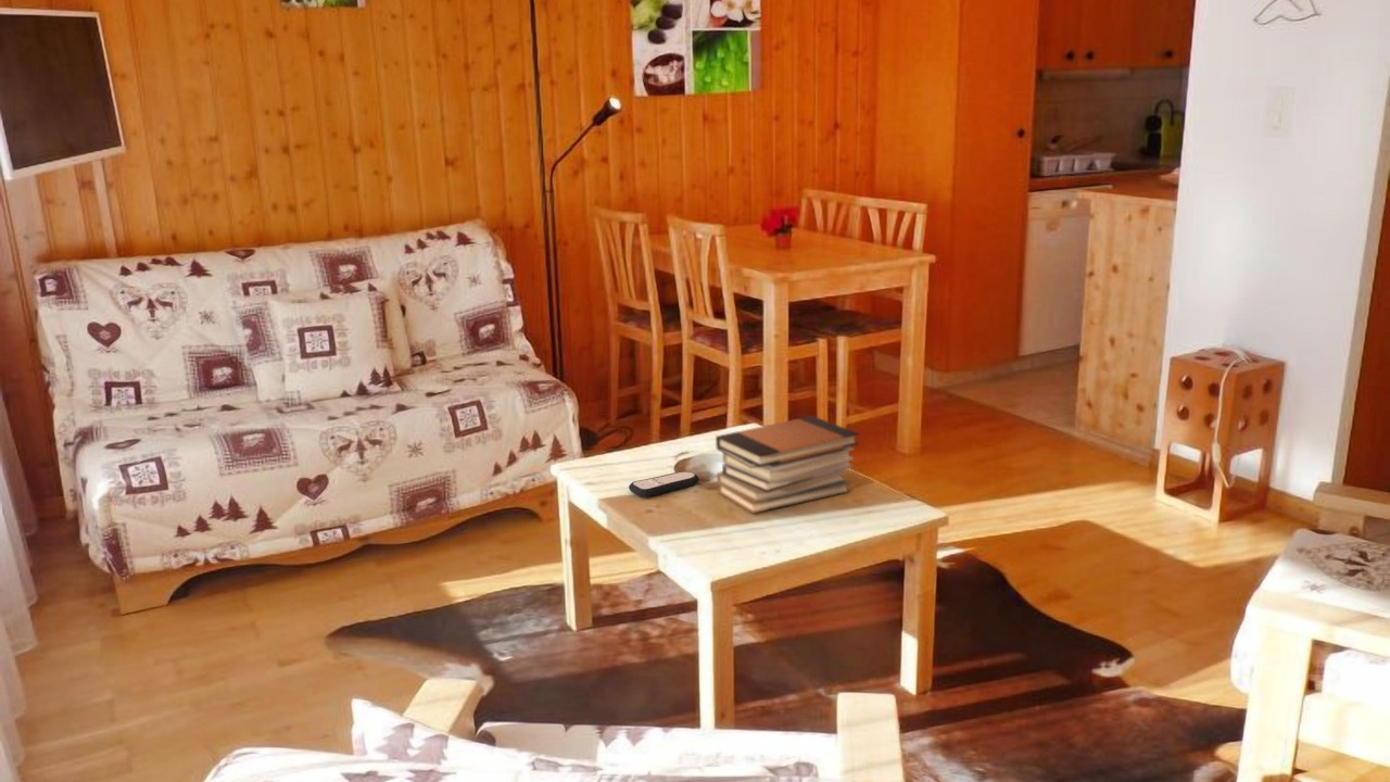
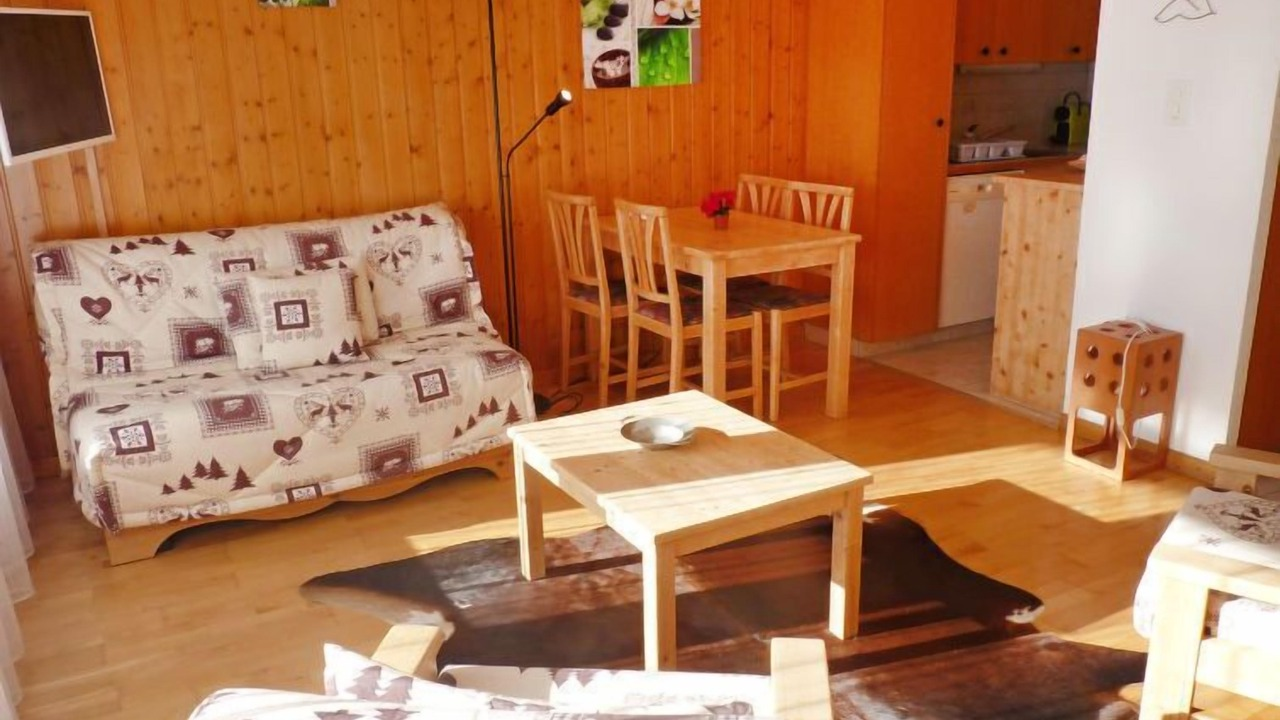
- remote control [628,470,700,499]
- book stack [715,415,860,515]
